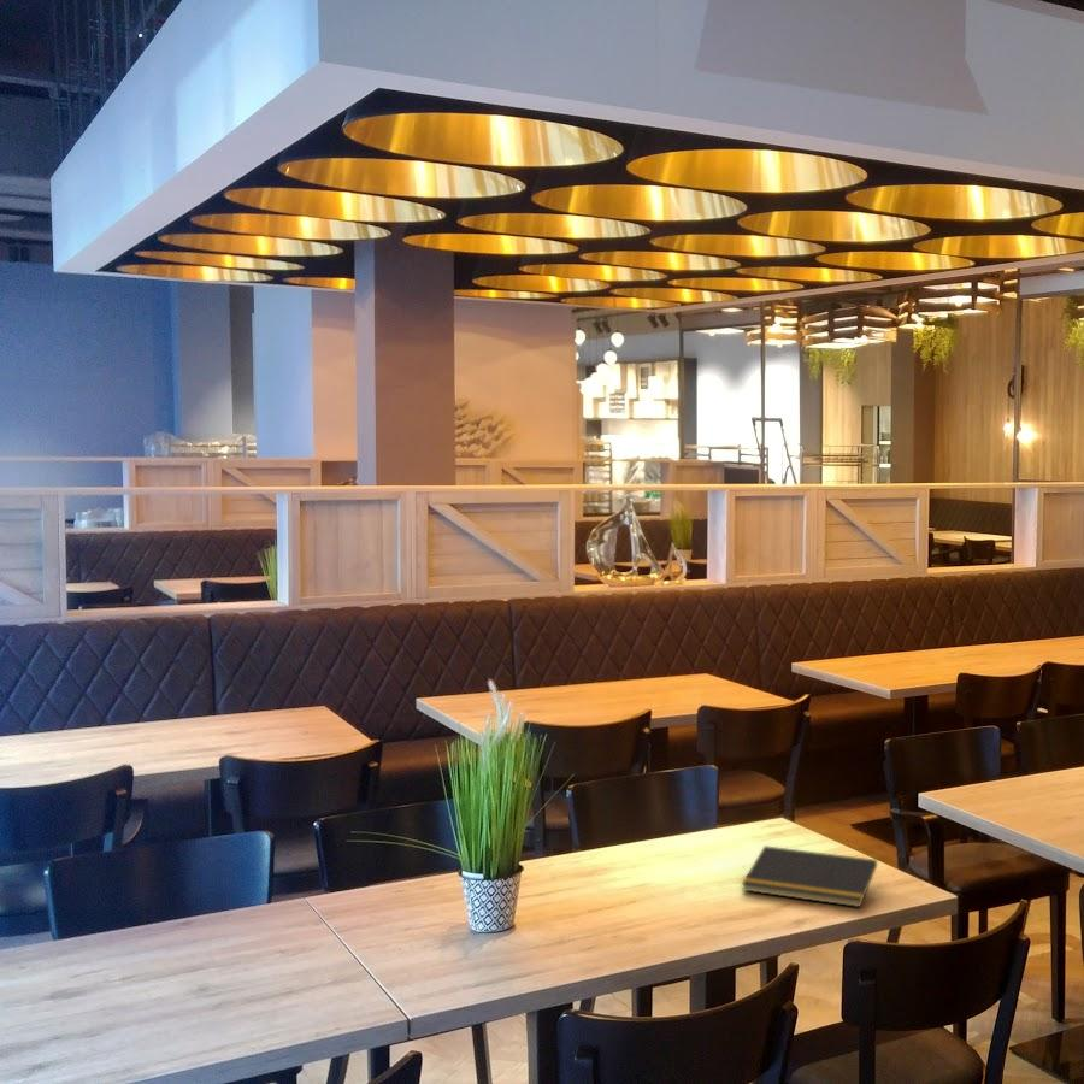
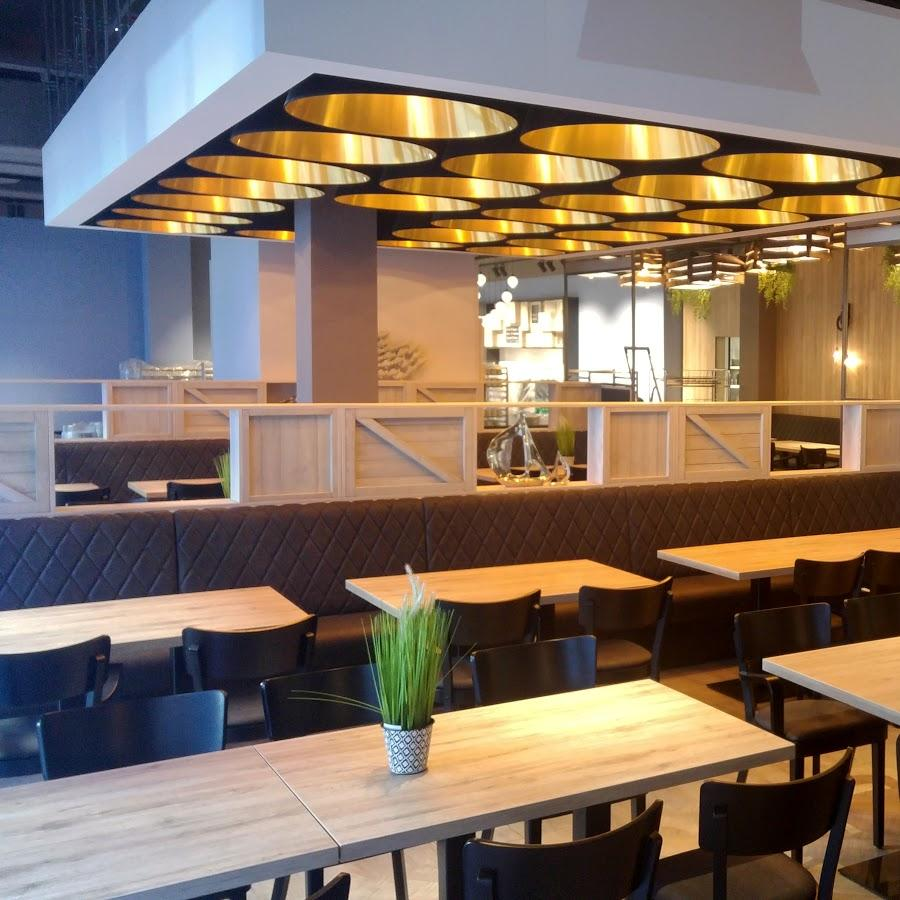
- notepad [741,844,878,908]
